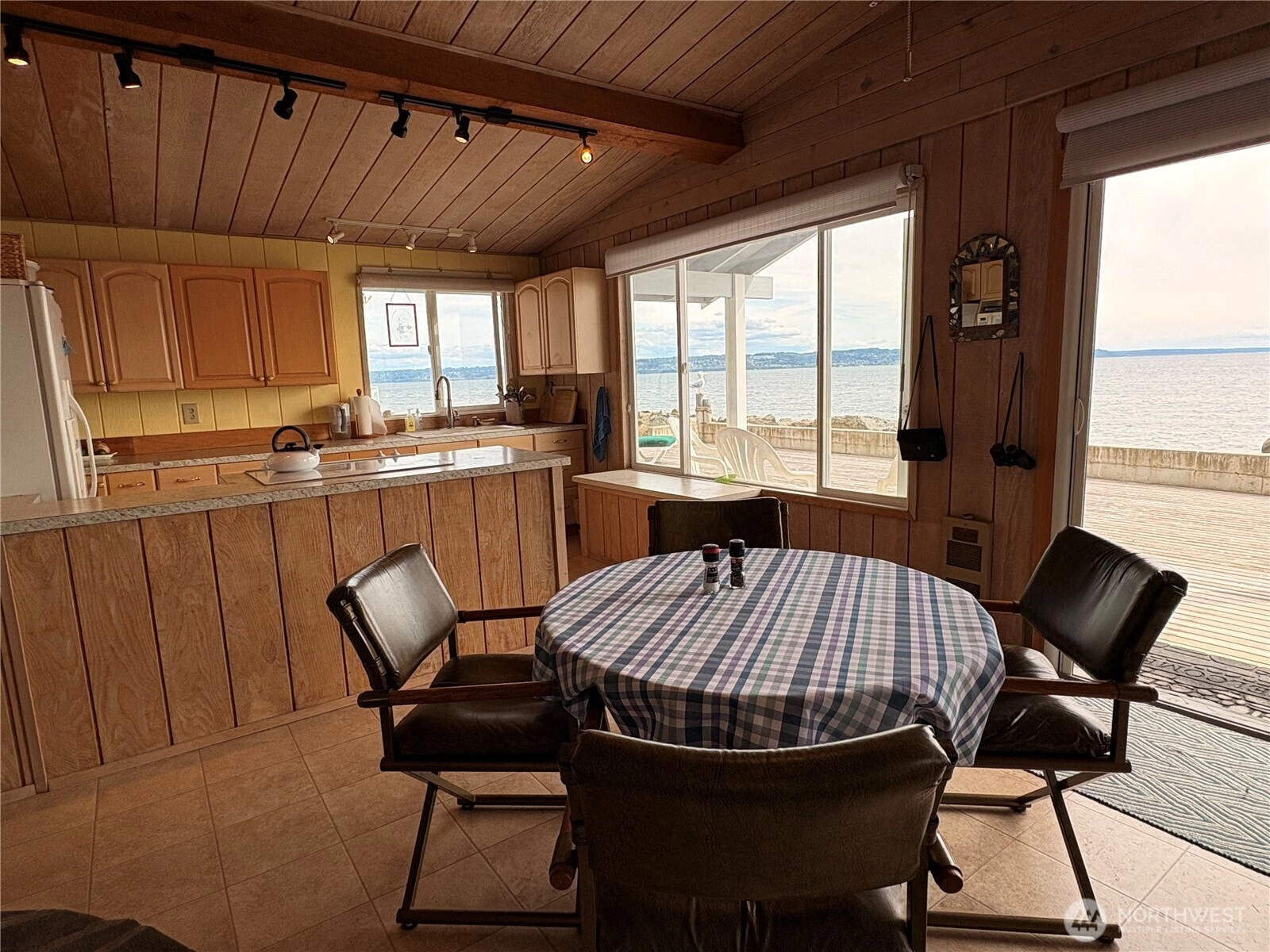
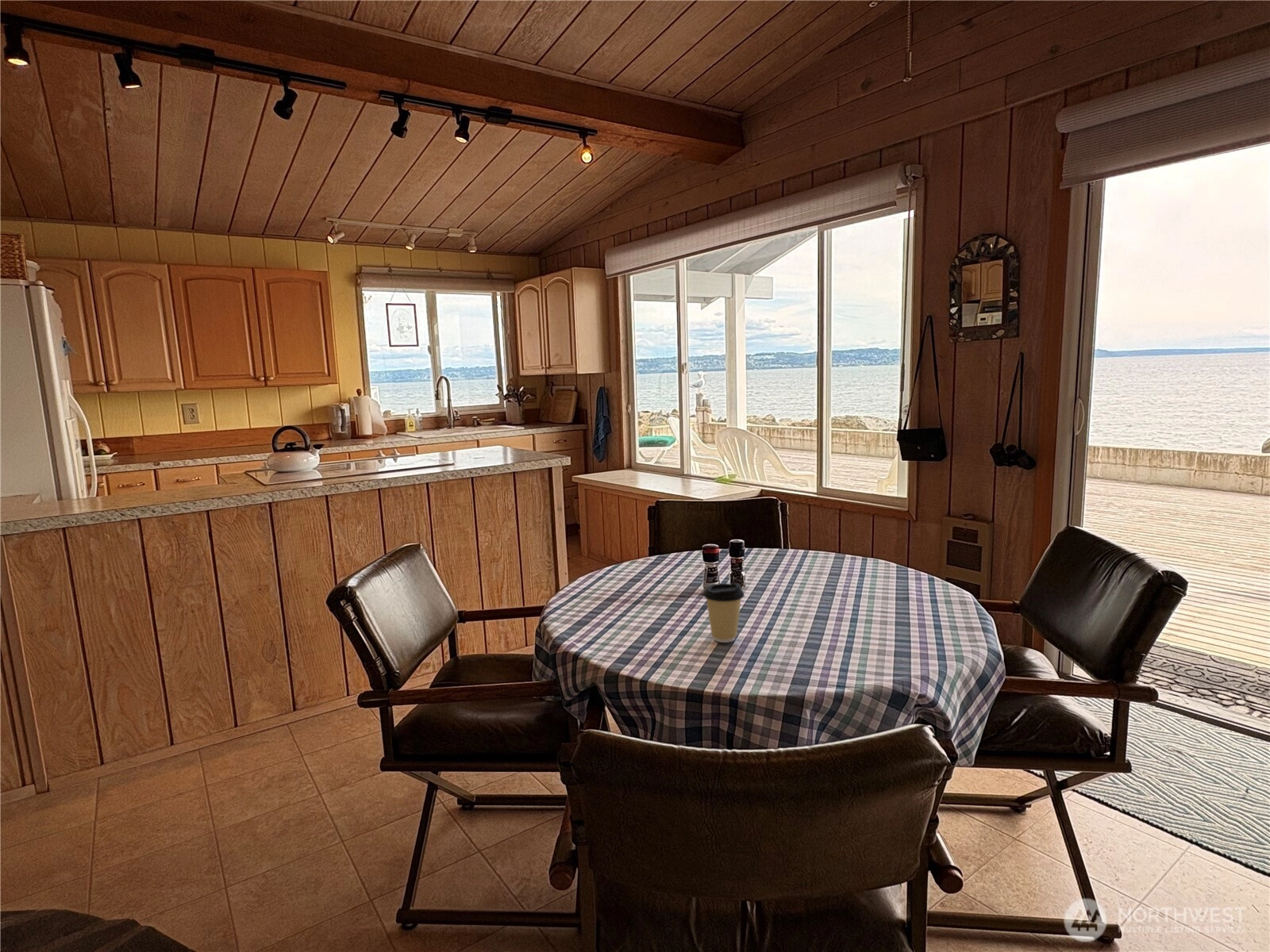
+ coffee cup [702,582,745,643]
